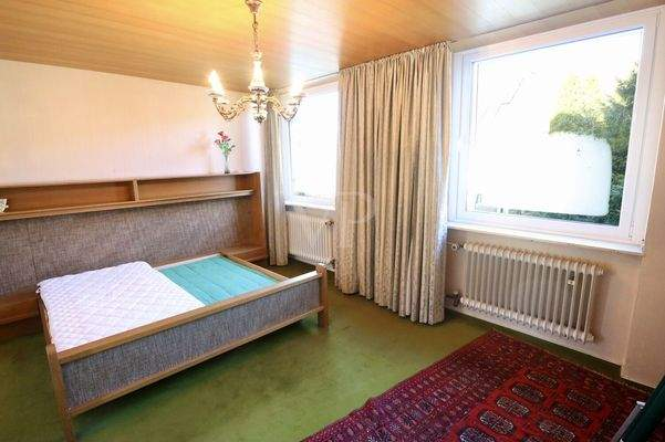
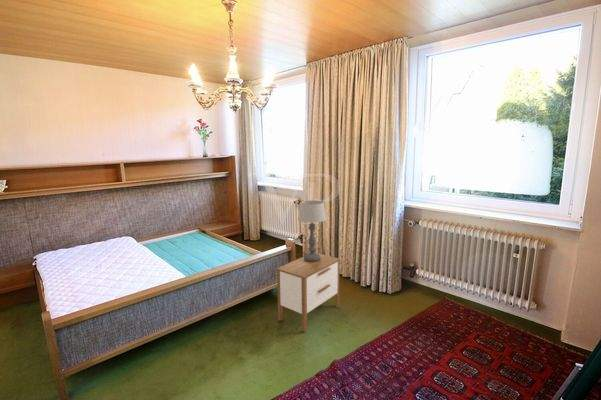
+ nightstand [276,252,341,333]
+ table lamp [297,199,327,262]
